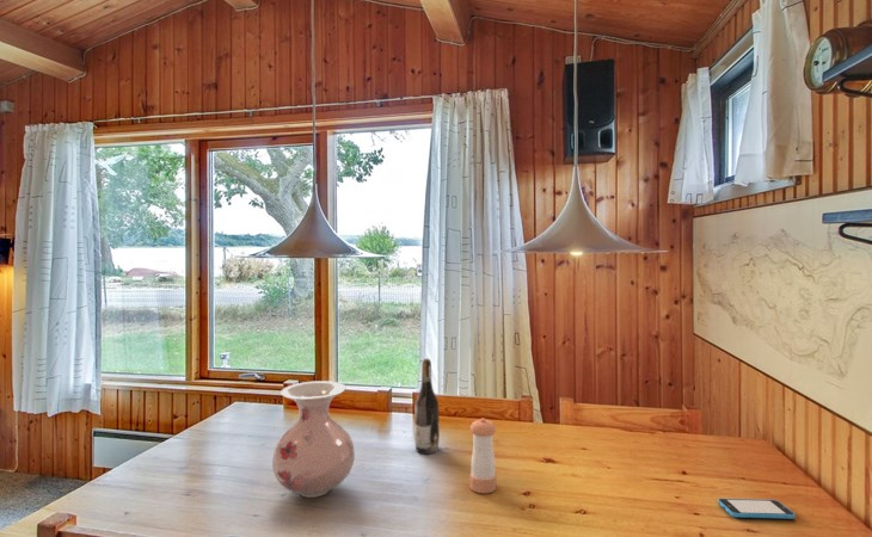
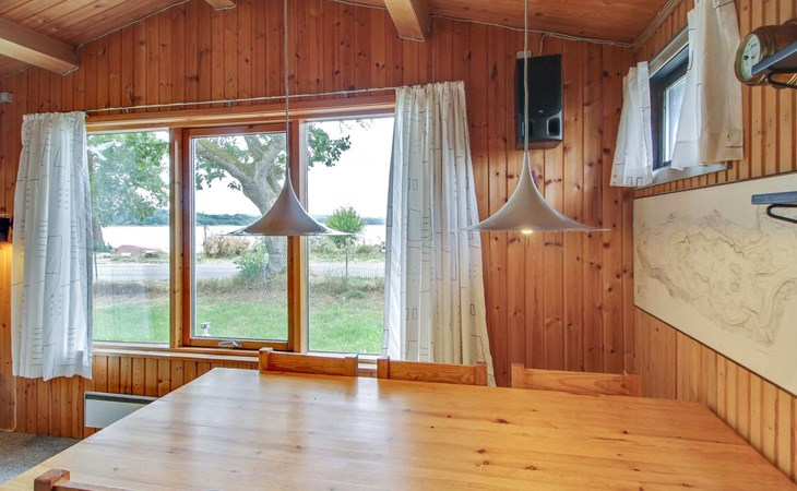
- vase [271,379,356,499]
- smartphone [717,498,797,520]
- wine bottle [413,358,441,455]
- pepper shaker [469,416,497,494]
